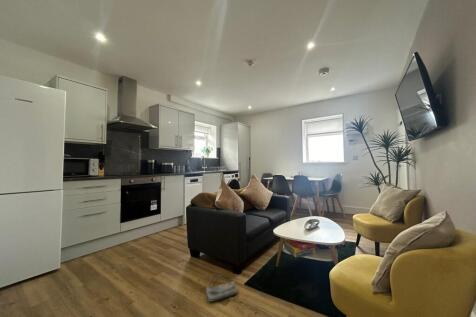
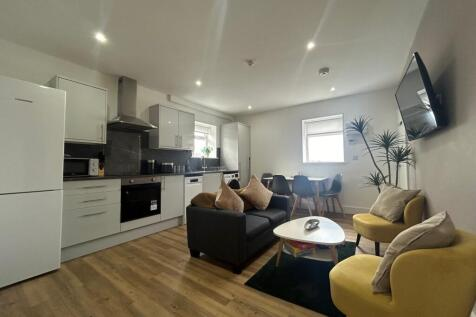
- bag [205,273,239,303]
